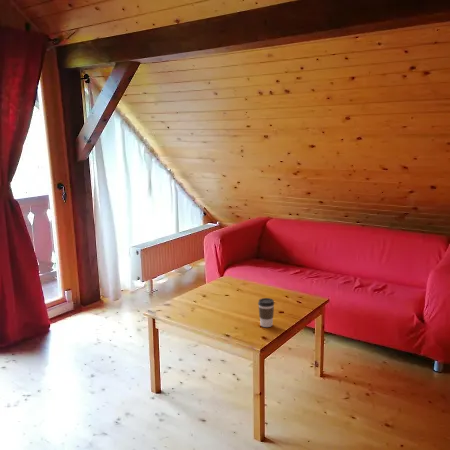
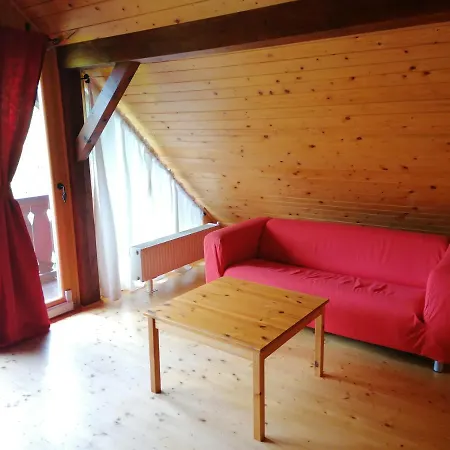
- coffee cup [257,297,275,328]
